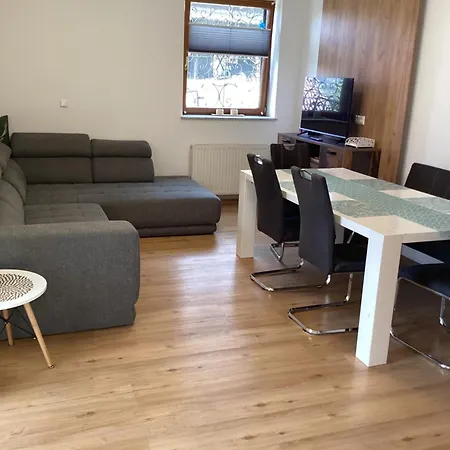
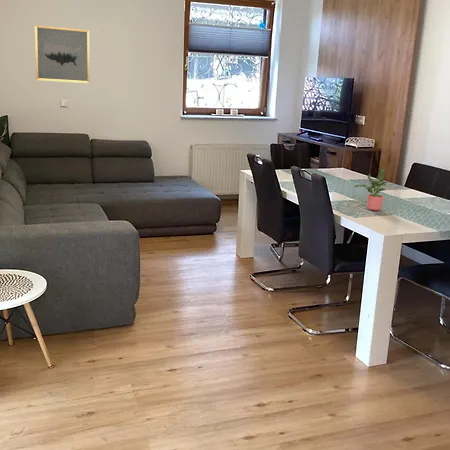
+ wall art [34,24,90,84]
+ potted plant [354,167,388,211]
